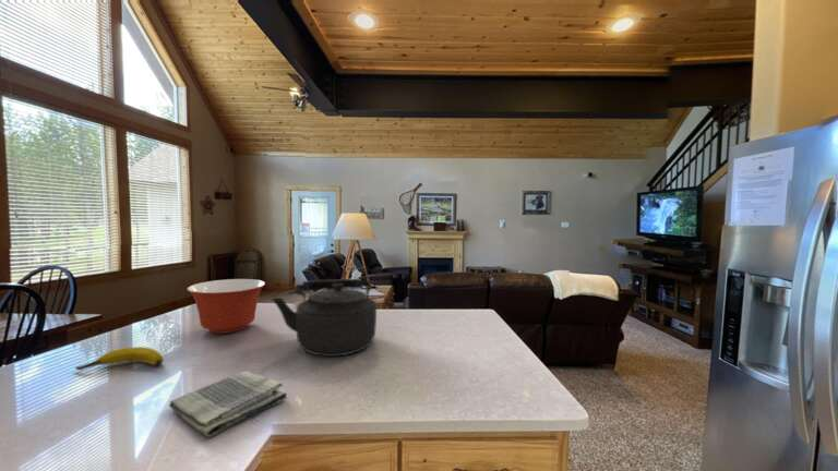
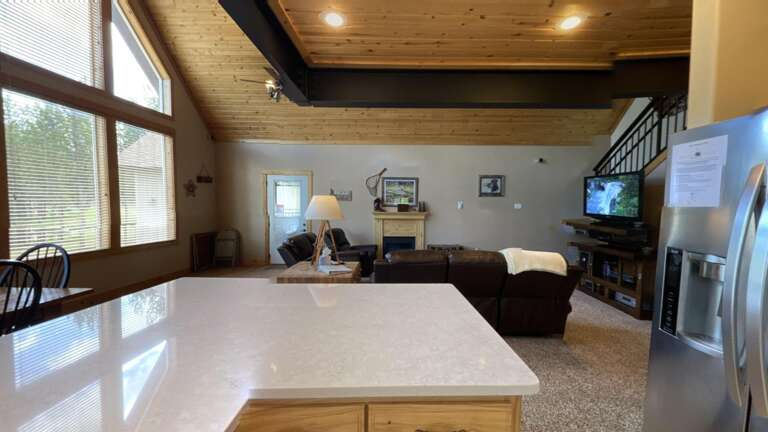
- banana [74,346,165,371]
- mixing bowl [185,278,266,335]
- kettle [271,278,378,358]
- dish towel [168,370,288,438]
